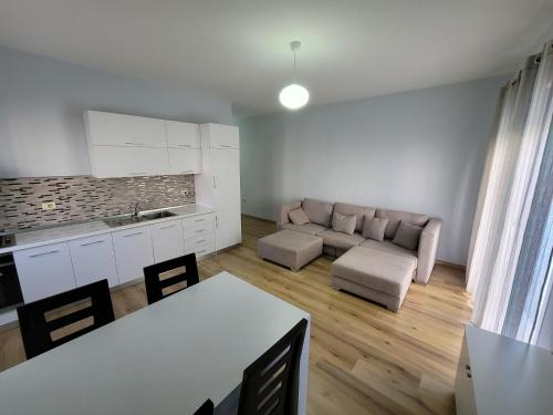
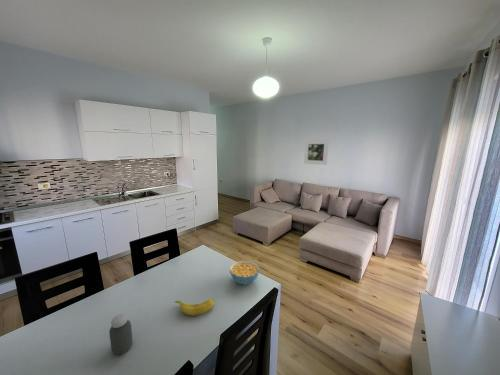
+ cereal bowl [229,259,260,286]
+ jar [108,313,134,356]
+ banana [174,298,215,316]
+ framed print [303,139,330,166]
